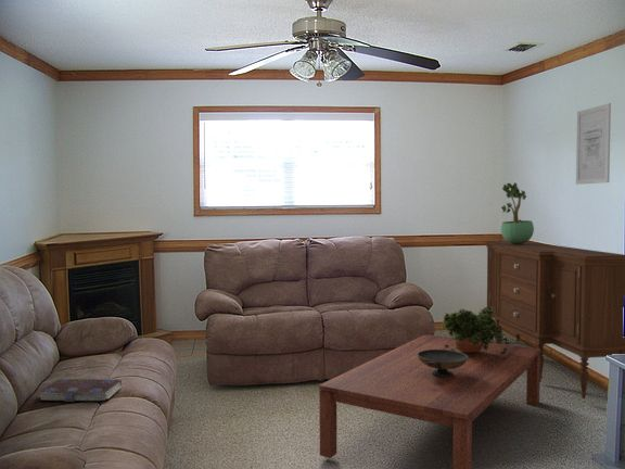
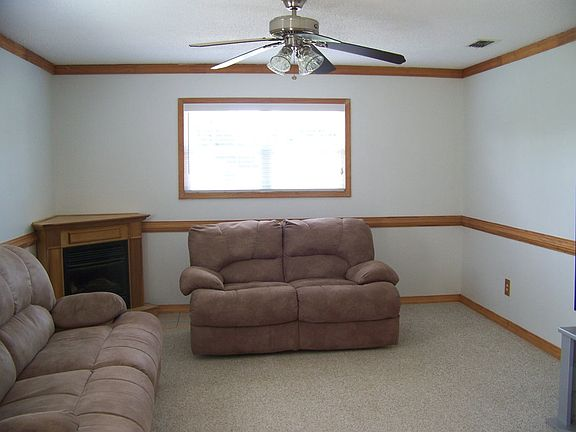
- wall art [575,102,612,186]
- potted plant [500,181,535,244]
- decorative bowl [418,348,468,378]
- potted plant [439,305,510,355]
- sideboard [483,240,625,400]
- book [38,378,124,403]
- coffee table [318,333,540,469]
